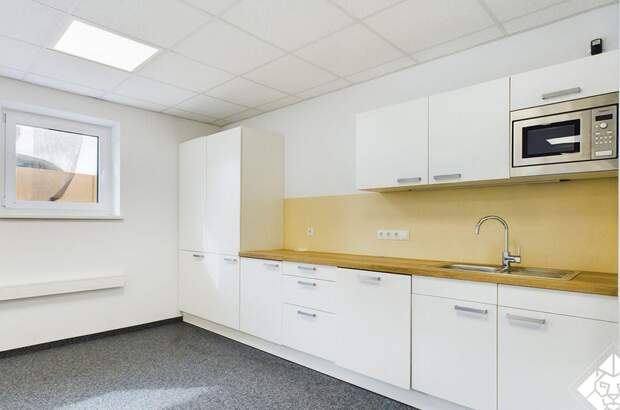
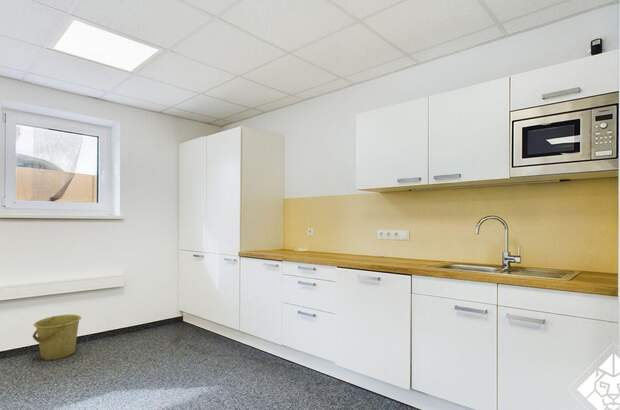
+ bucket [31,314,82,361]
